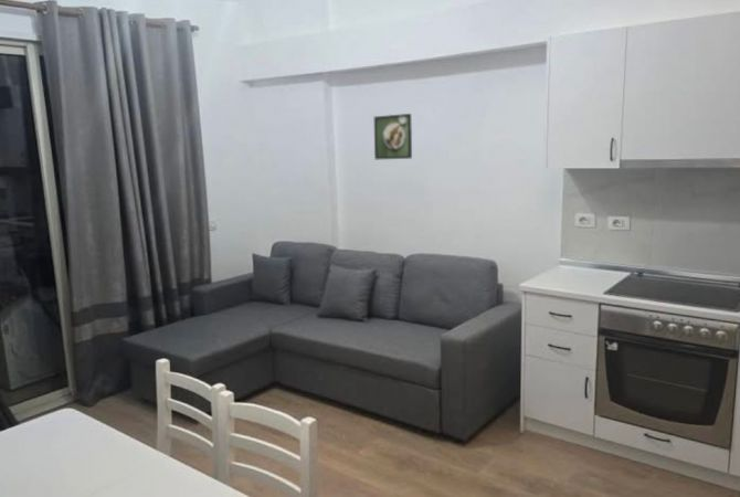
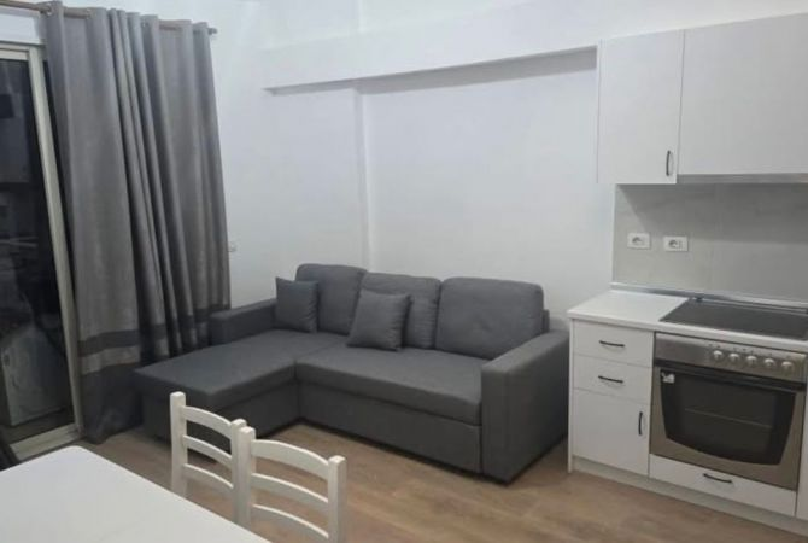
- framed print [373,113,413,160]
